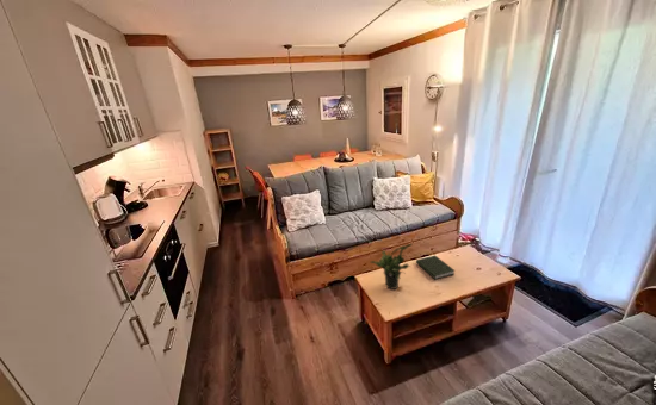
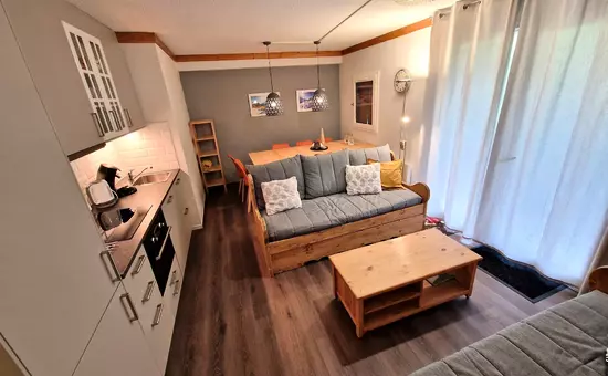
- potted plant [369,243,414,291]
- book [415,255,456,280]
